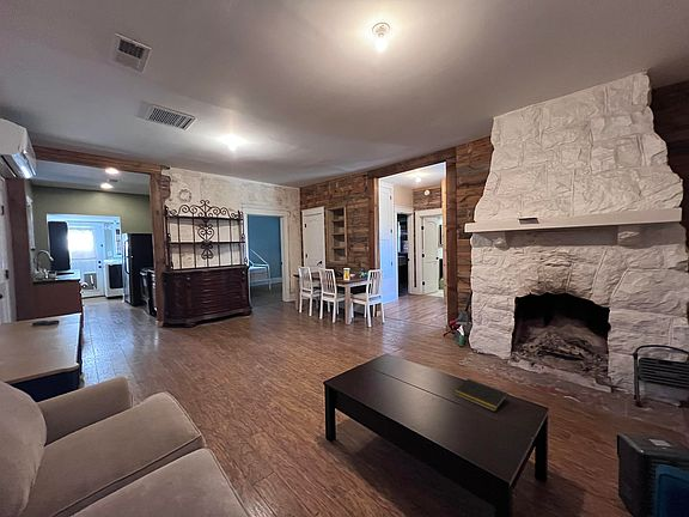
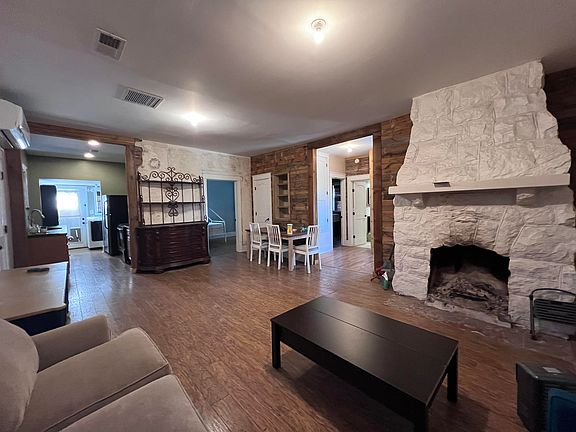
- notepad [453,377,508,413]
